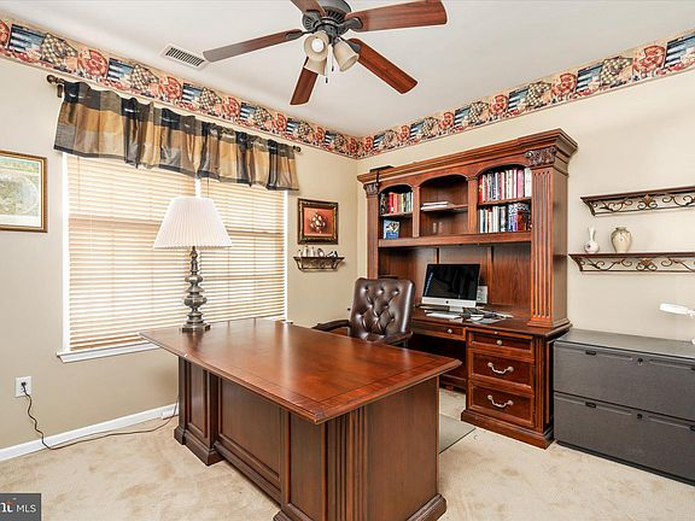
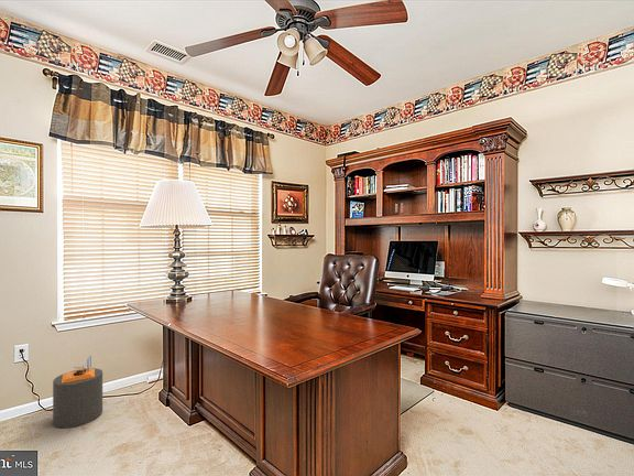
+ trash can [52,354,103,430]
